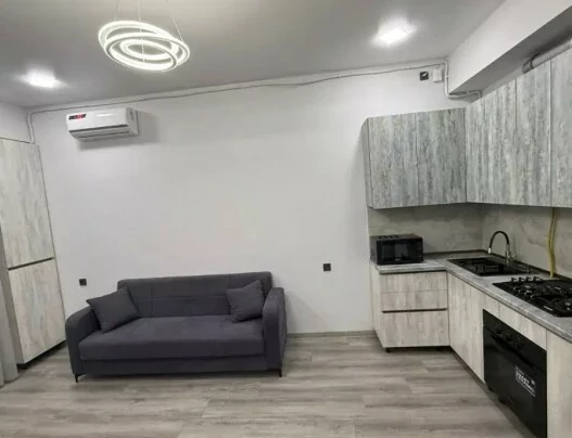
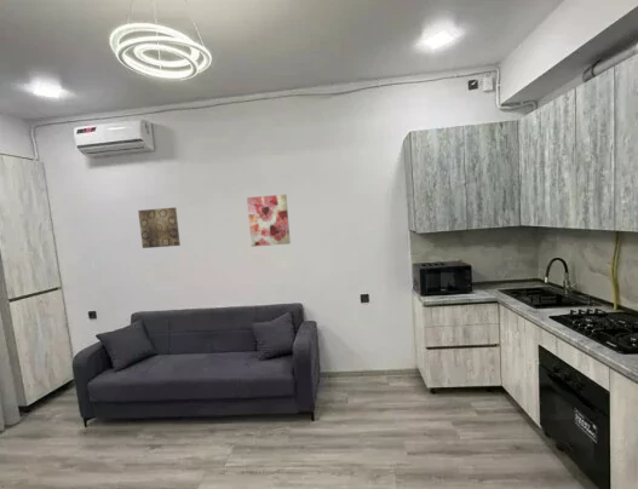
+ wall art [137,207,182,249]
+ wall art [246,194,292,248]
